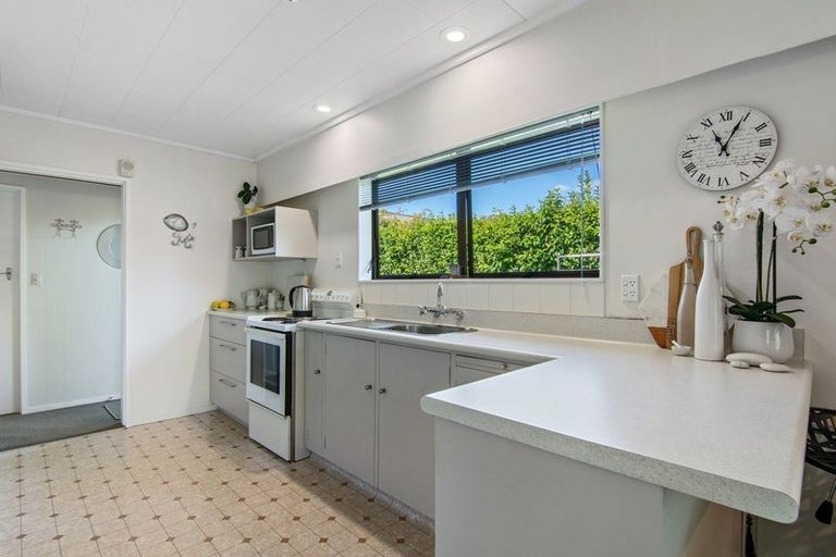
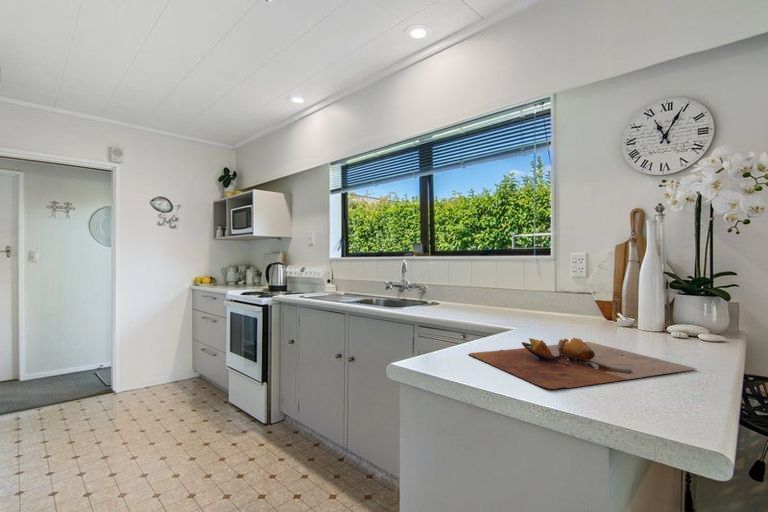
+ cutting board [468,336,697,390]
